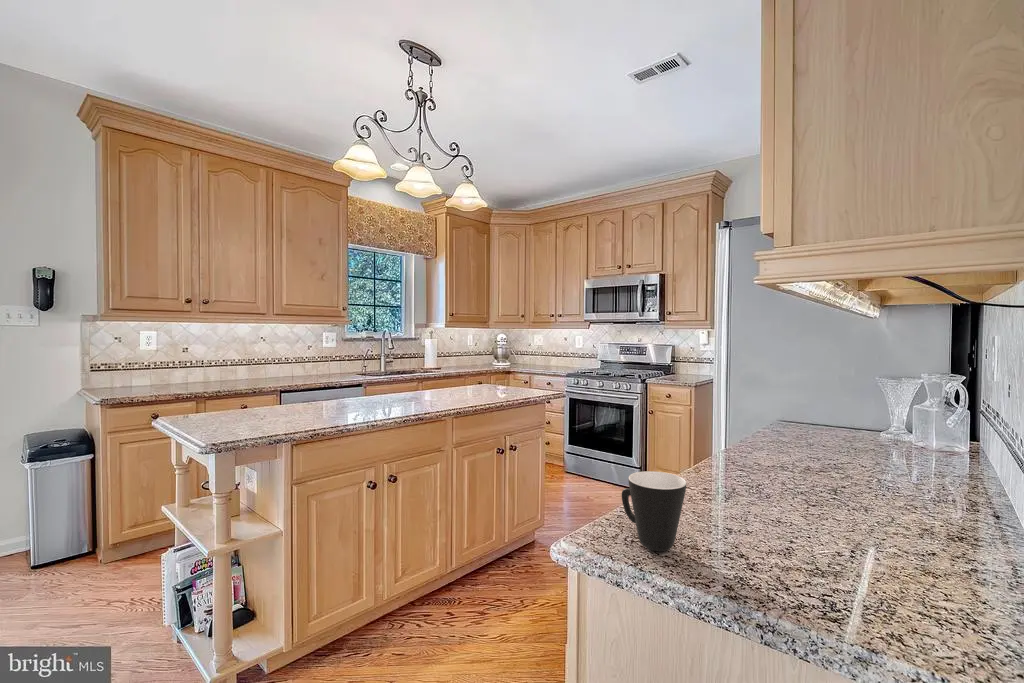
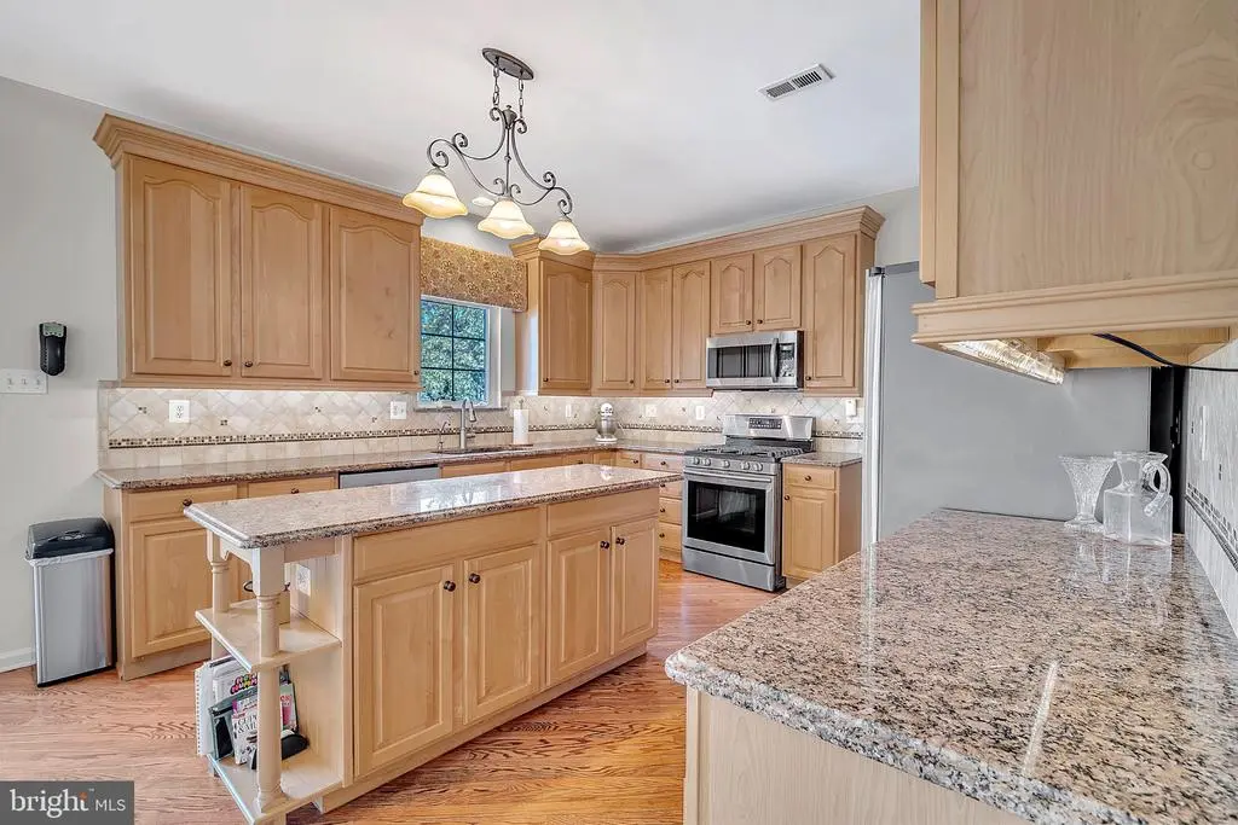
- mug [621,470,687,552]
